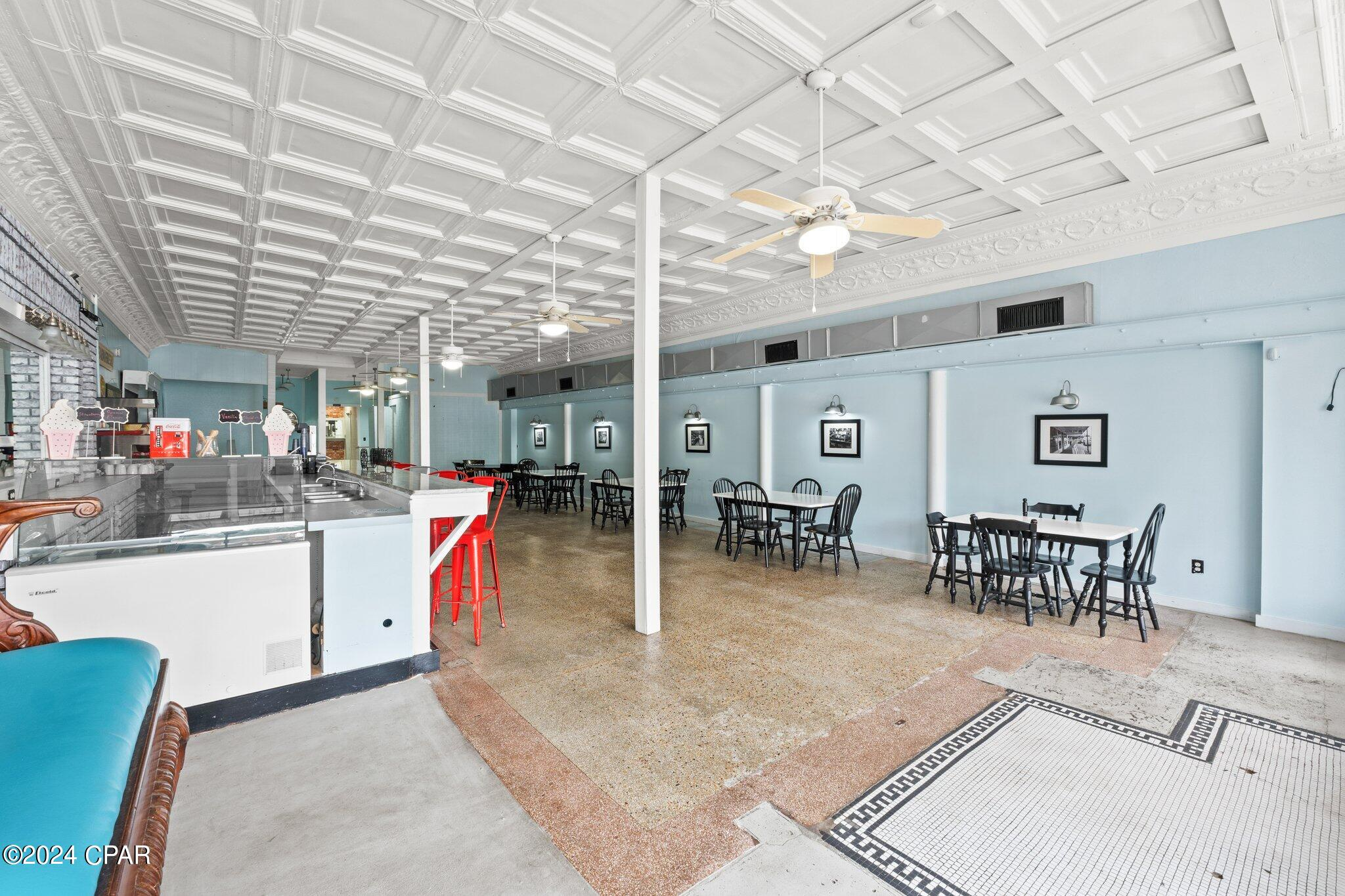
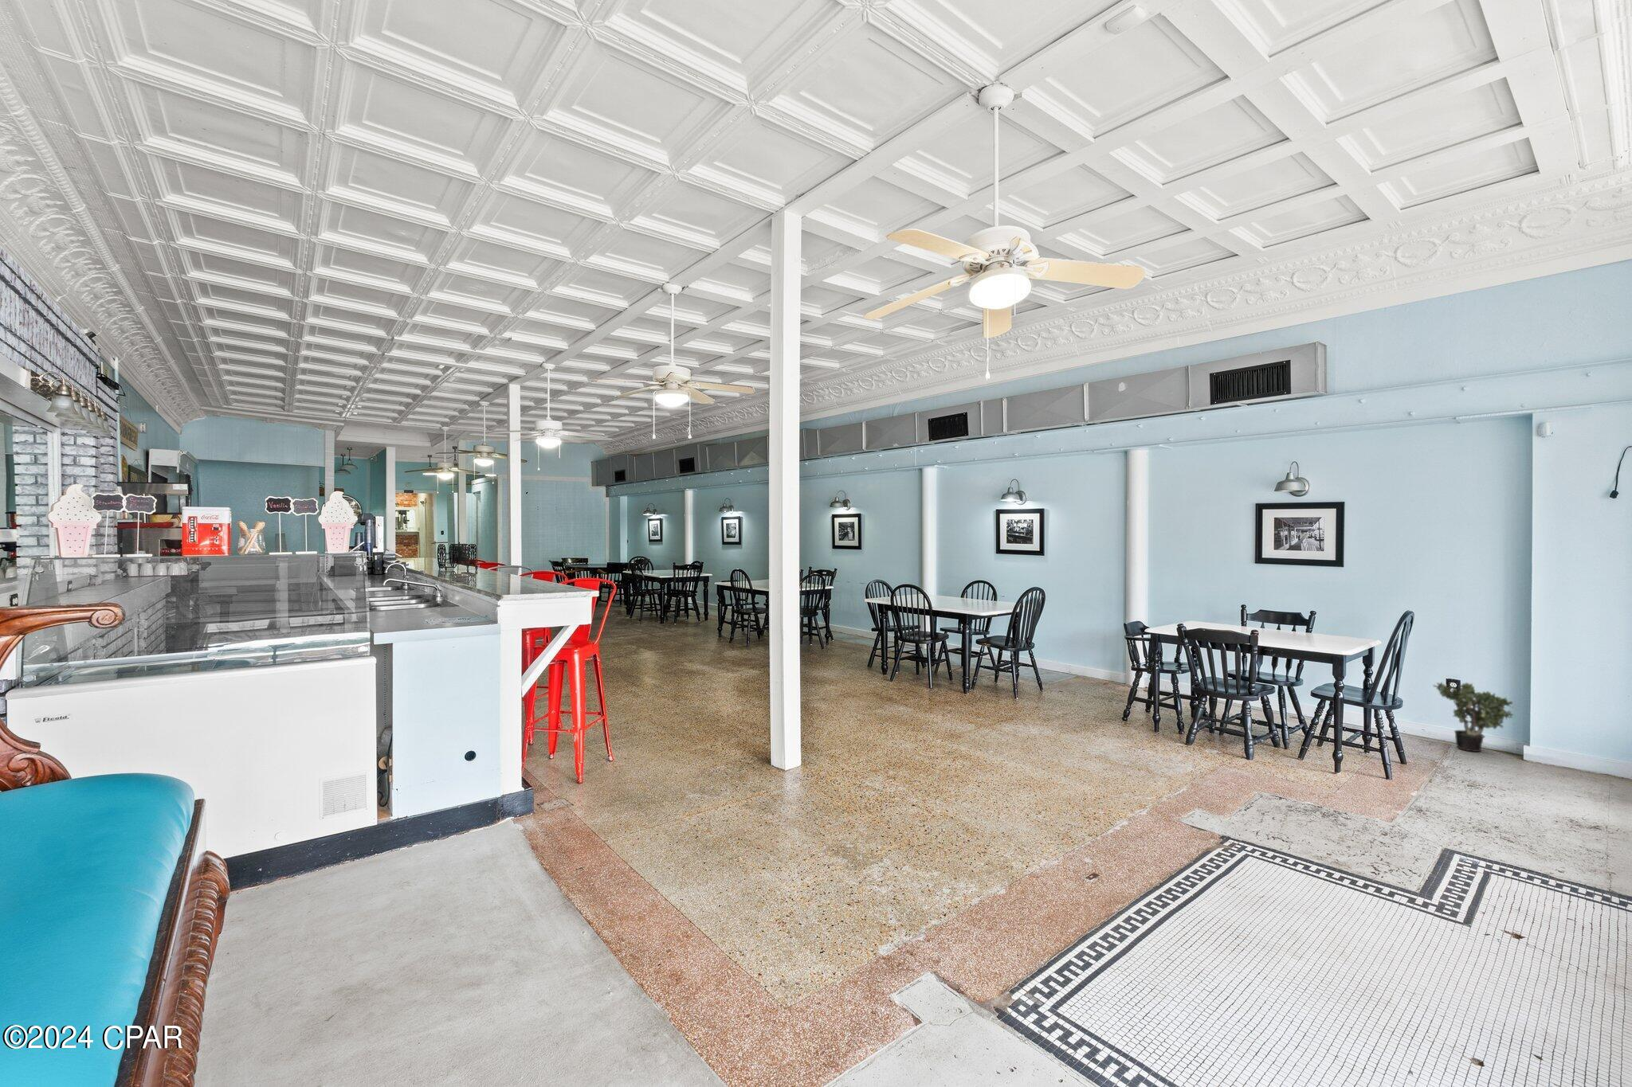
+ potted plant [1432,682,1514,752]
